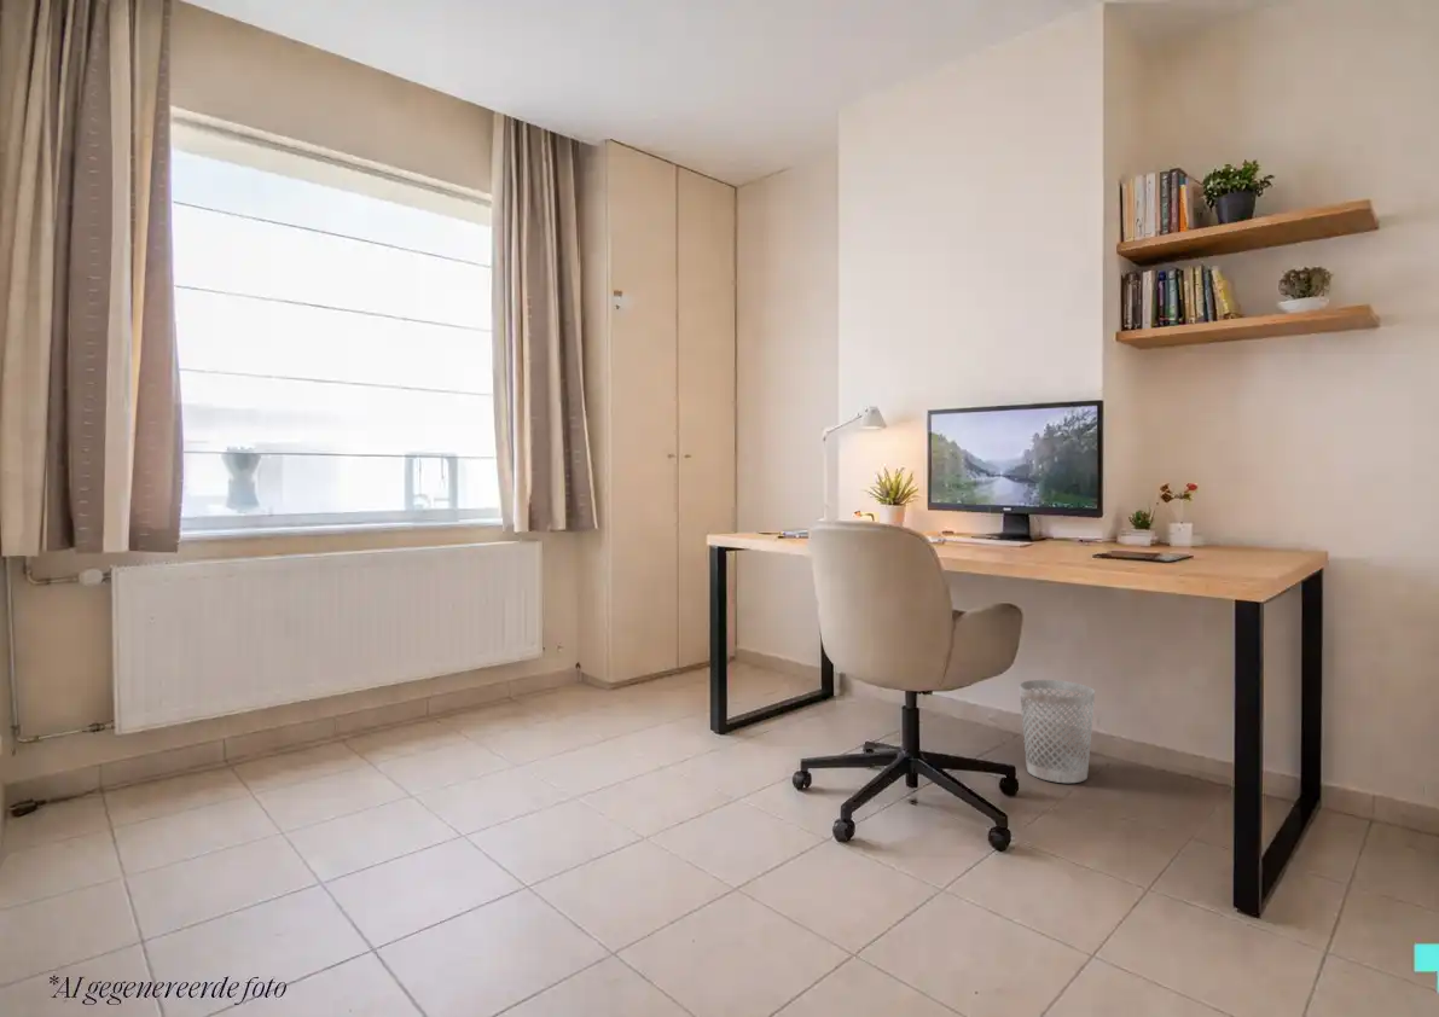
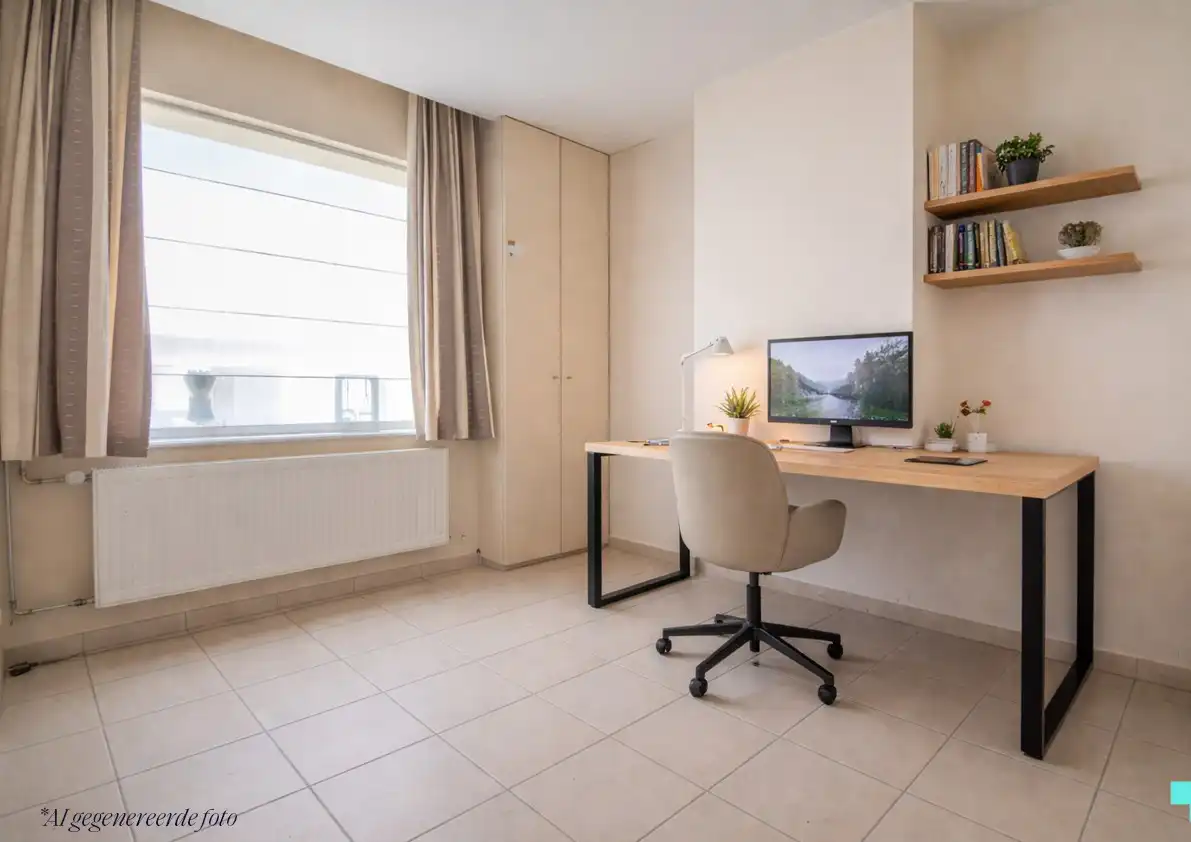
- wastebasket [1019,679,1096,784]
